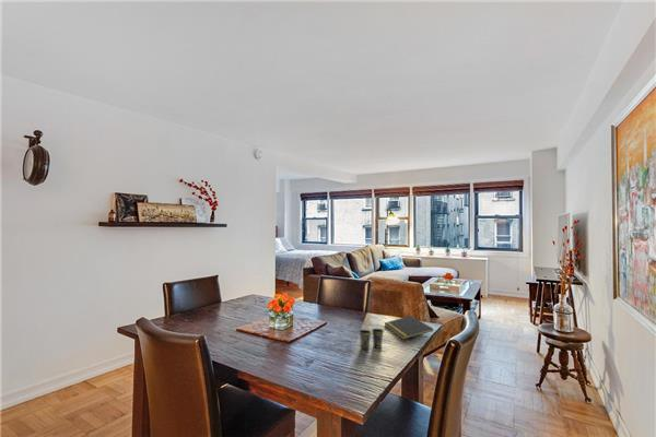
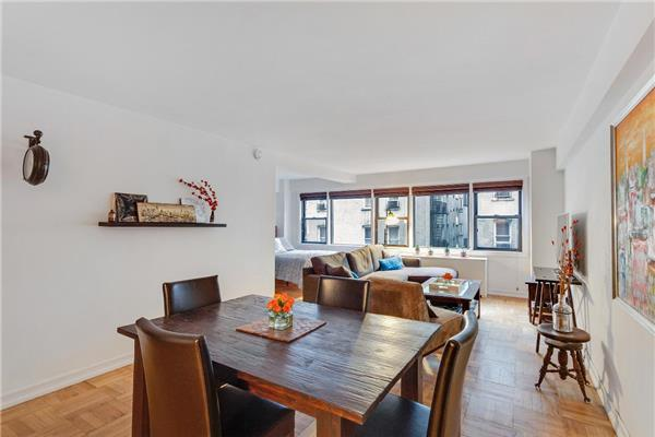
- cup [358,328,385,351]
- notepad [383,315,434,341]
